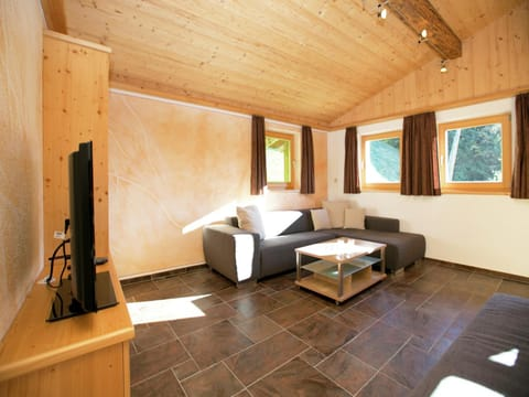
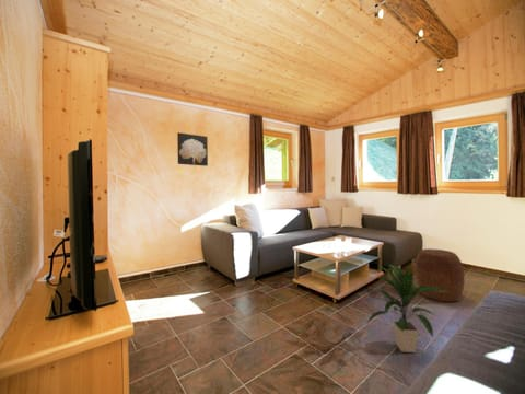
+ stool [415,247,465,303]
+ indoor plant [365,264,446,354]
+ wall art [176,131,209,167]
